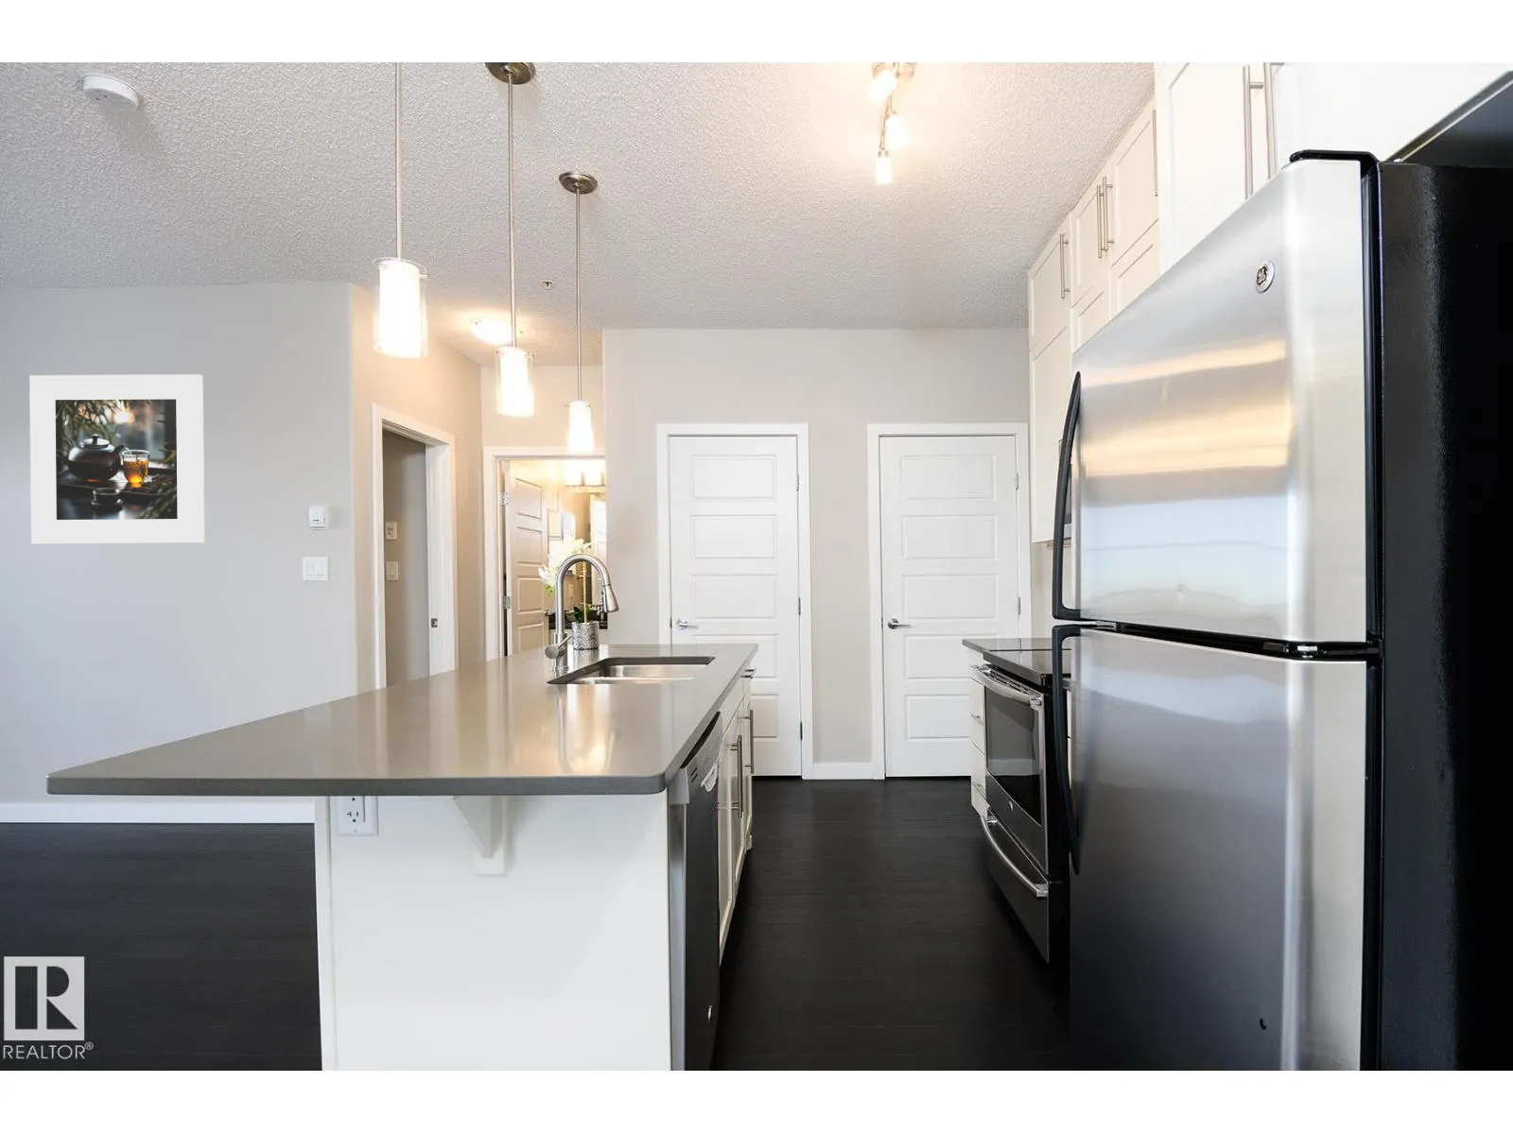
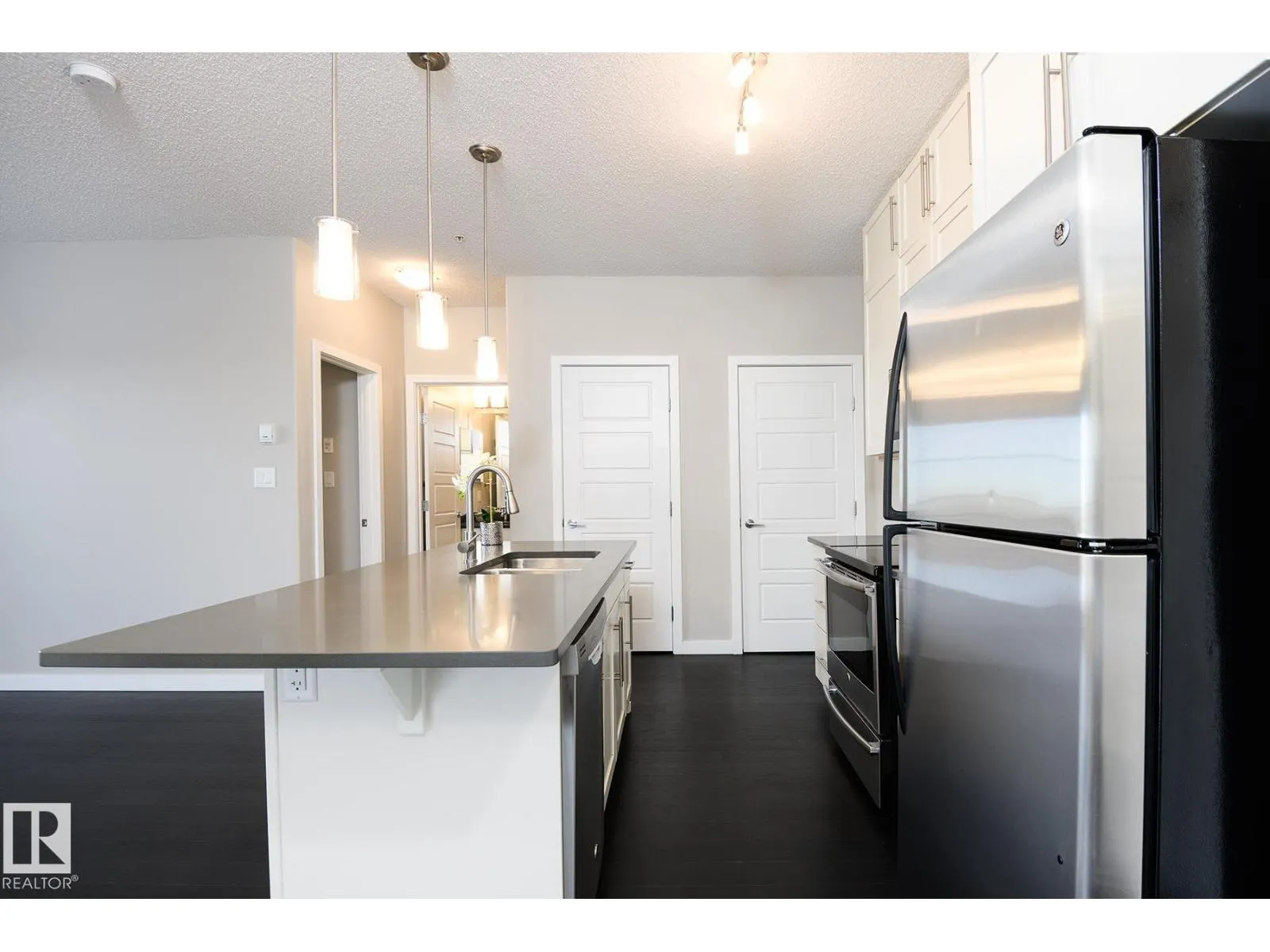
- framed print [29,373,205,546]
